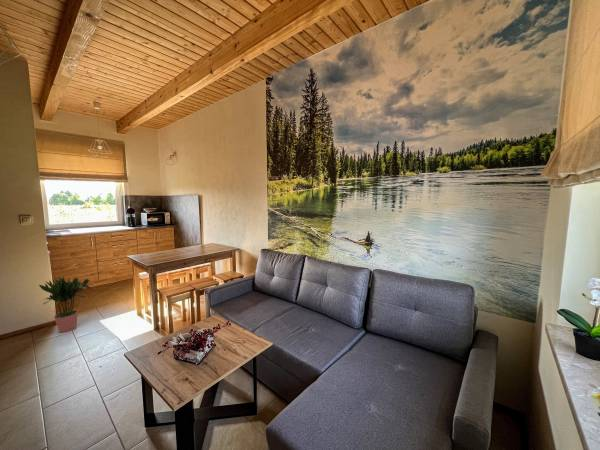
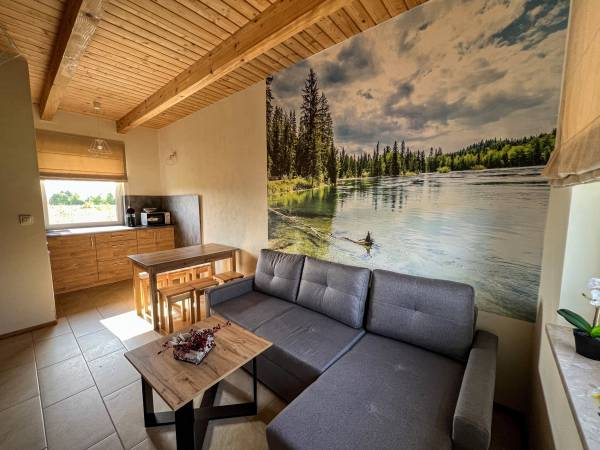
- potted plant [38,276,92,333]
